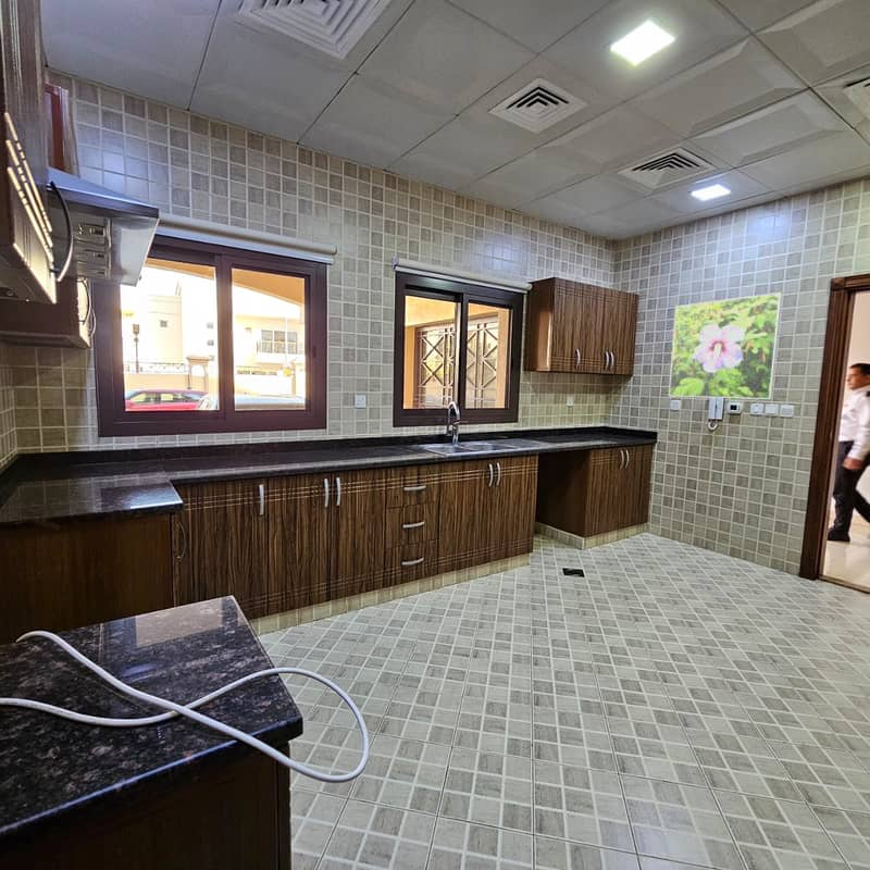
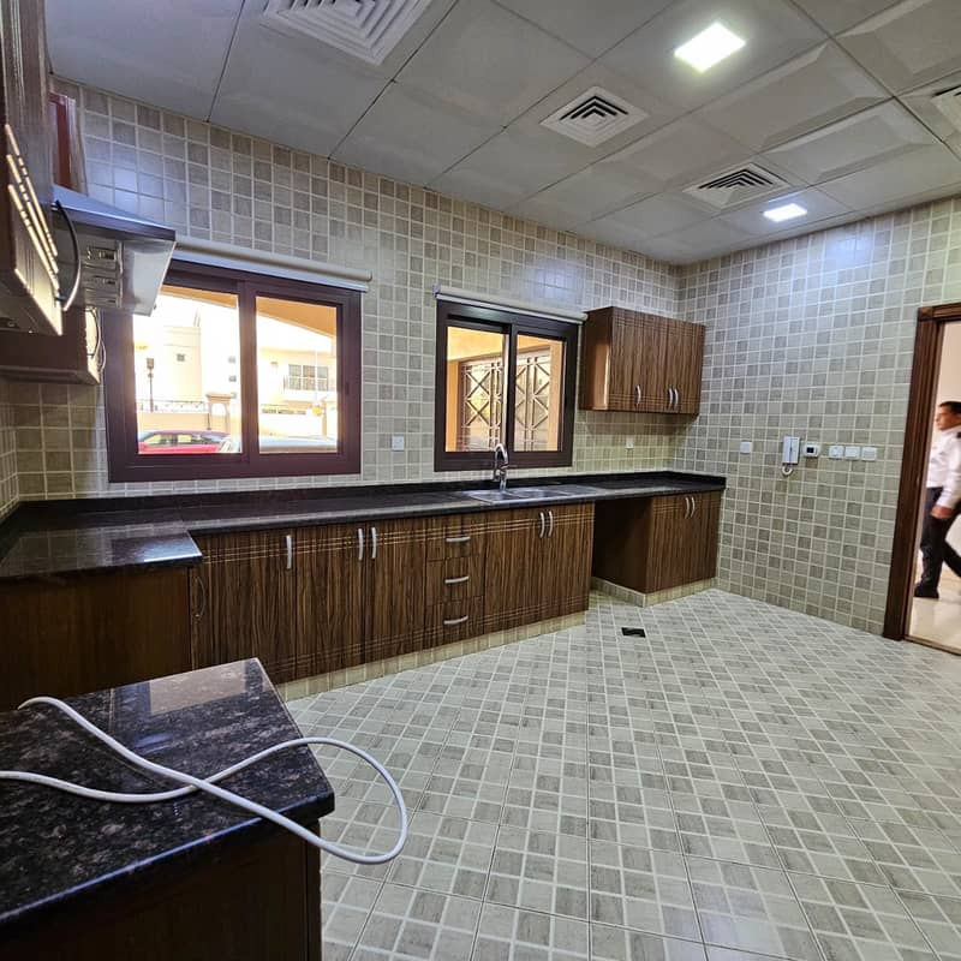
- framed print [668,291,783,400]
